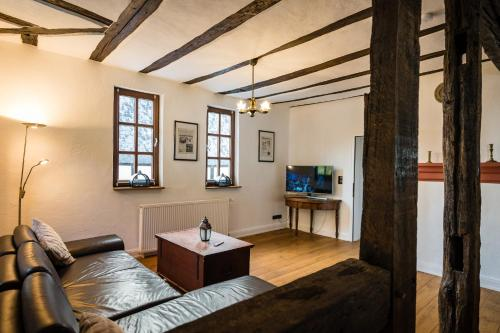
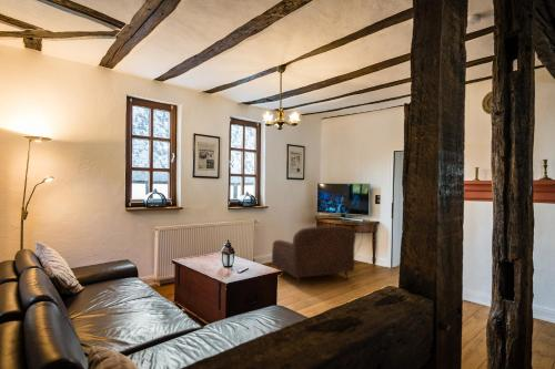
+ armchair [271,225,357,287]
